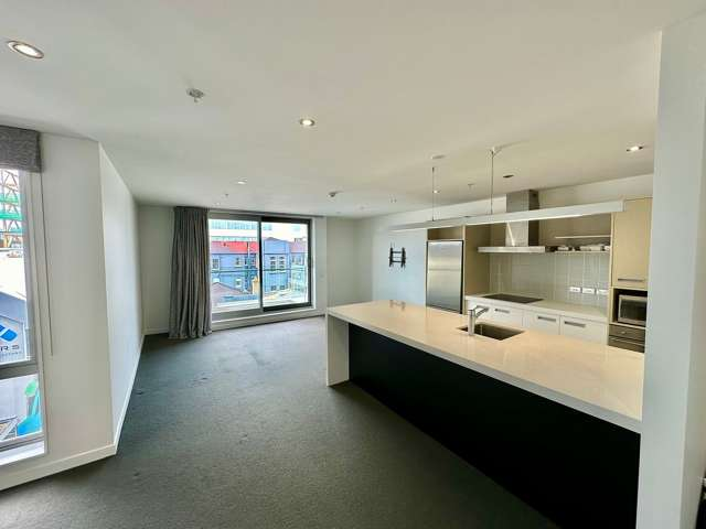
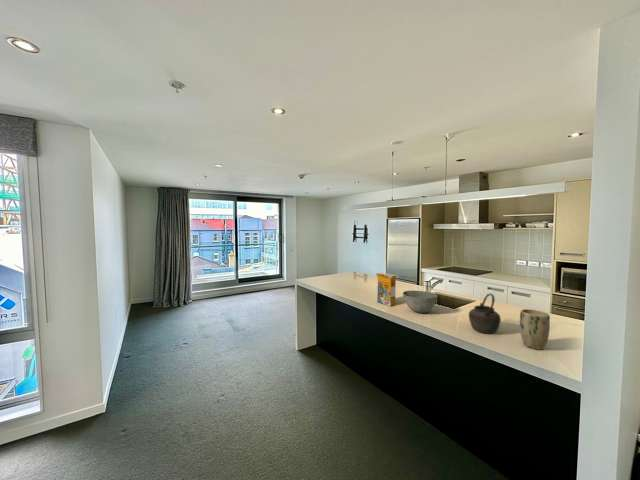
+ kettle [468,293,502,335]
+ cereal box [375,272,399,307]
+ bowl [402,290,438,314]
+ plant pot [519,308,551,351]
